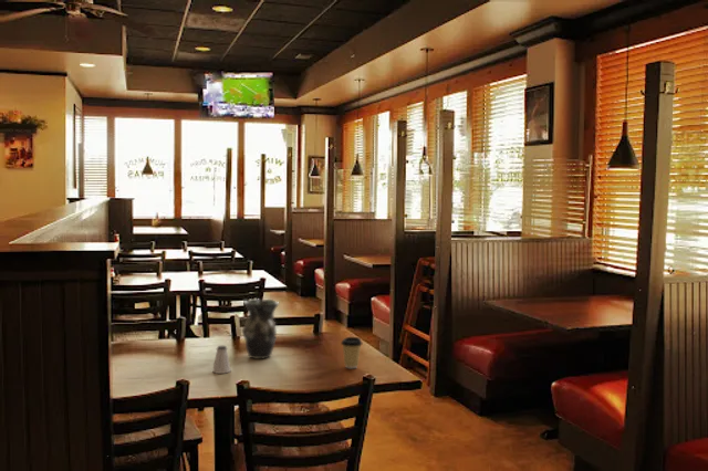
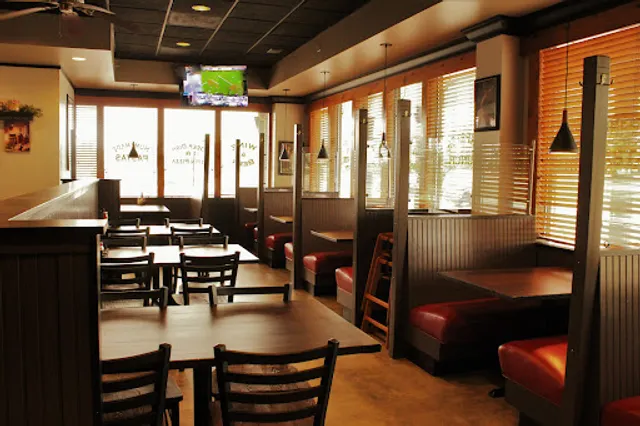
- saltshaker [211,345,232,375]
- vase [241,297,280,359]
- coffee cup [340,336,363,369]
